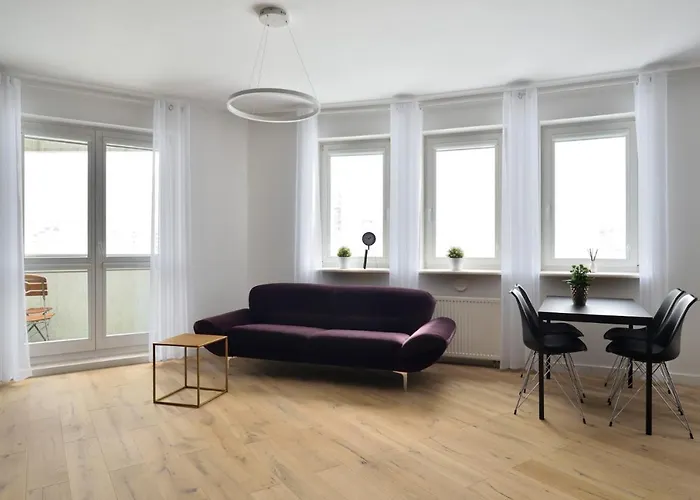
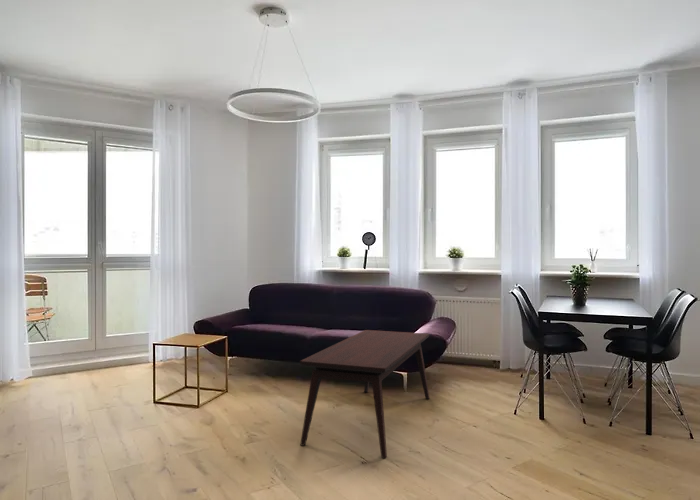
+ coffee table [299,329,430,459]
